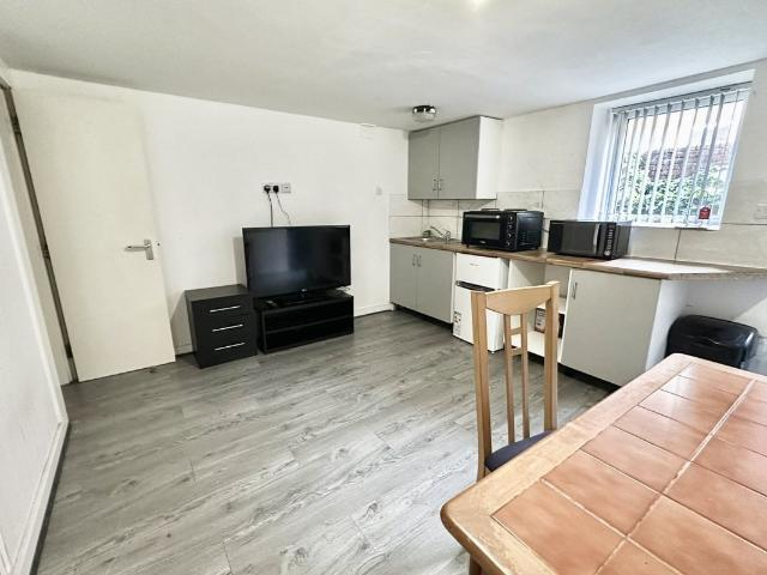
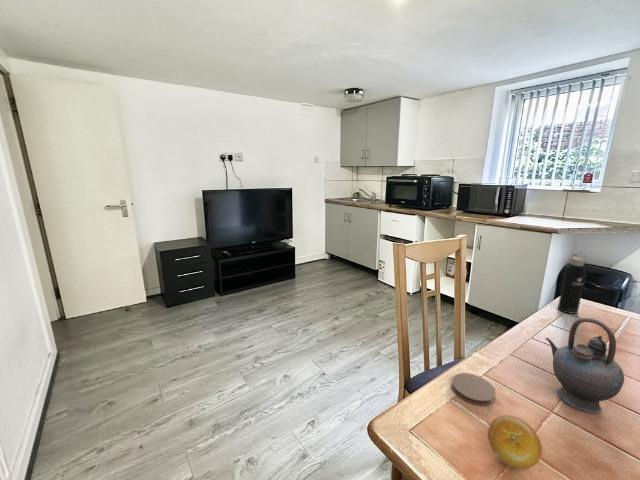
+ coaster [451,372,497,407]
+ fruit [487,414,543,471]
+ water bottle [557,252,587,315]
+ teapot [544,317,625,414]
